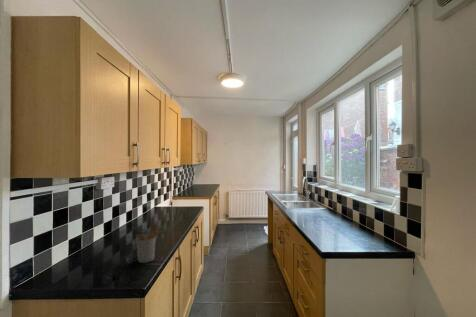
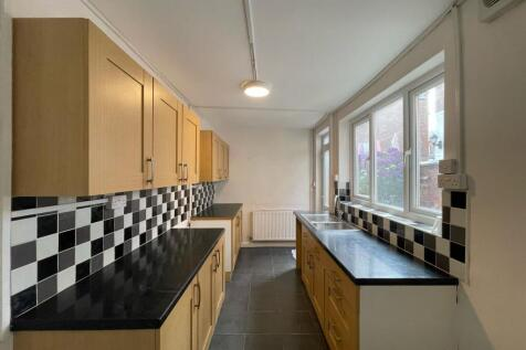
- utensil holder [135,223,164,264]
